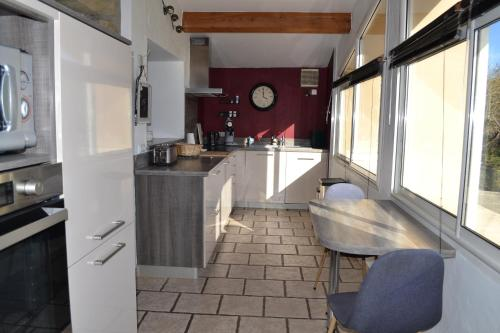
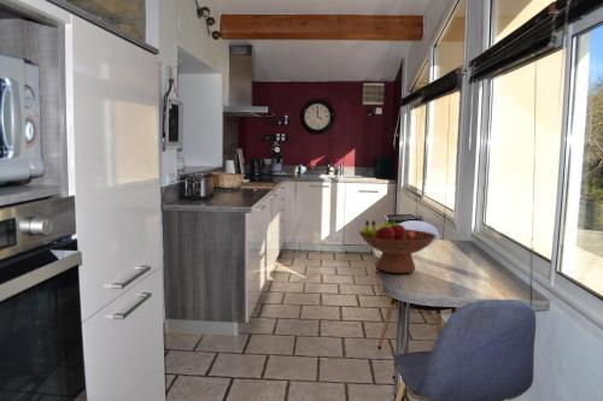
+ fruit bowl [358,219,438,275]
